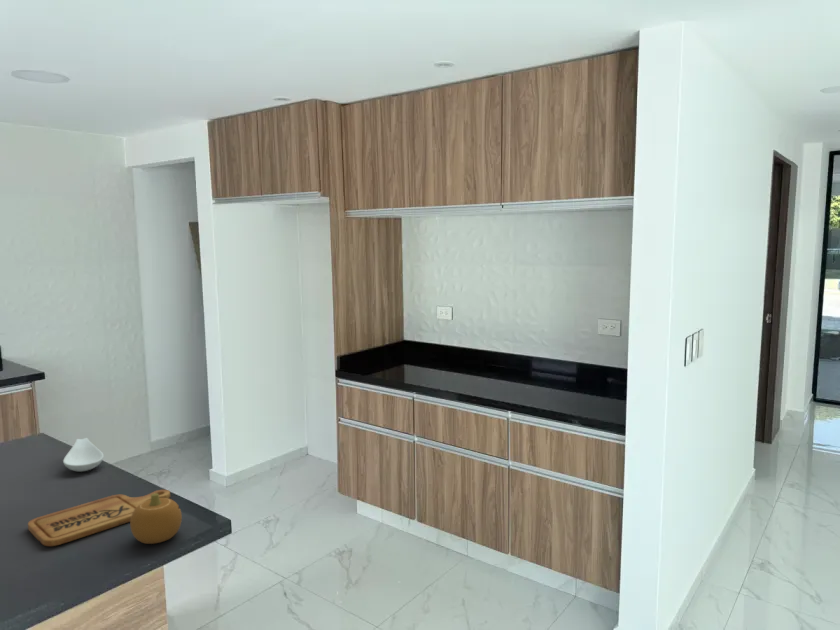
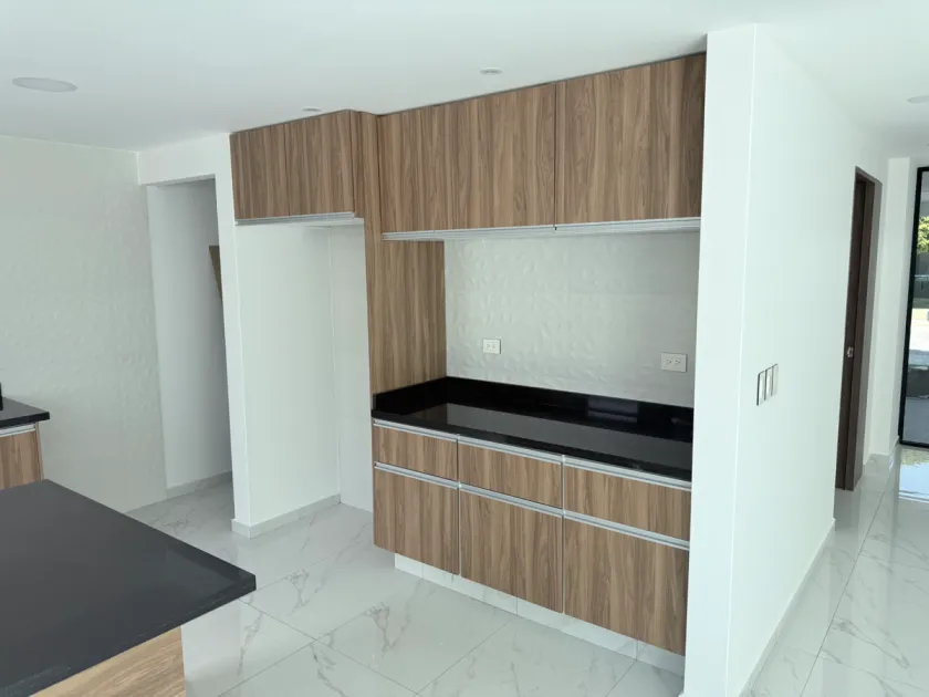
- cutting board [27,489,171,547]
- spoon rest [62,437,105,473]
- fruit [129,493,183,545]
